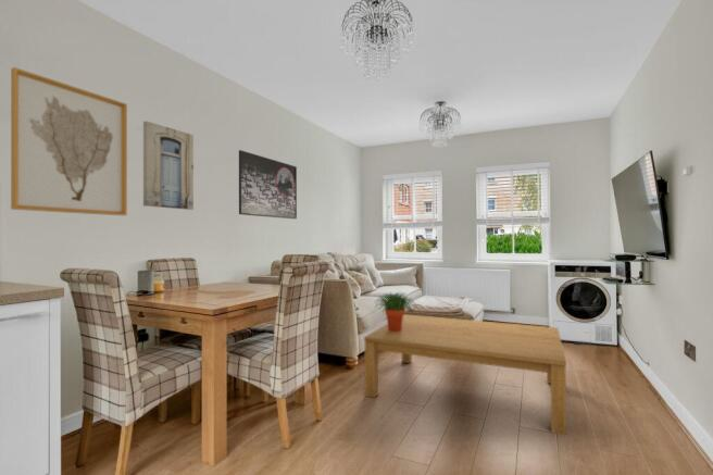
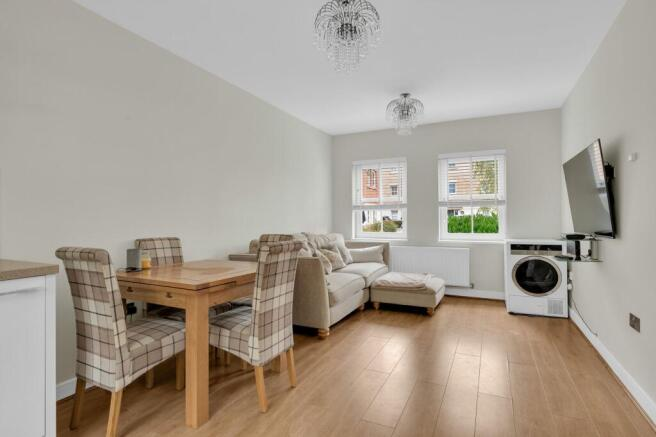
- wall art [10,66,128,216]
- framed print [238,149,298,220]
- potted plant [374,291,418,332]
- coffee table [363,313,567,436]
- wall art [142,120,195,211]
